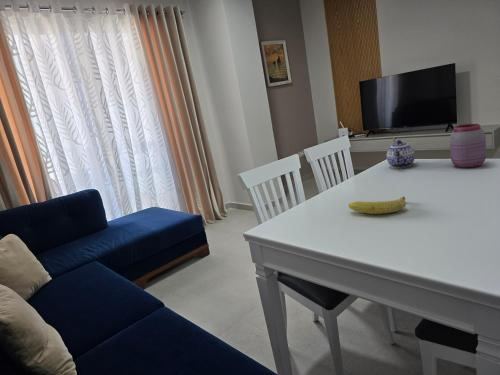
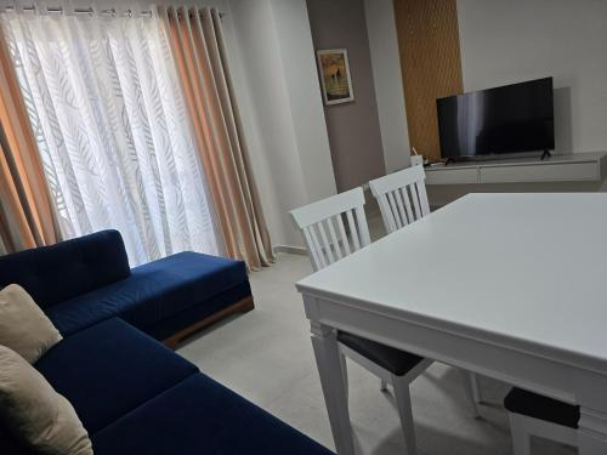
- fruit [348,195,407,215]
- jar [449,123,487,169]
- teapot [386,139,416,169]
